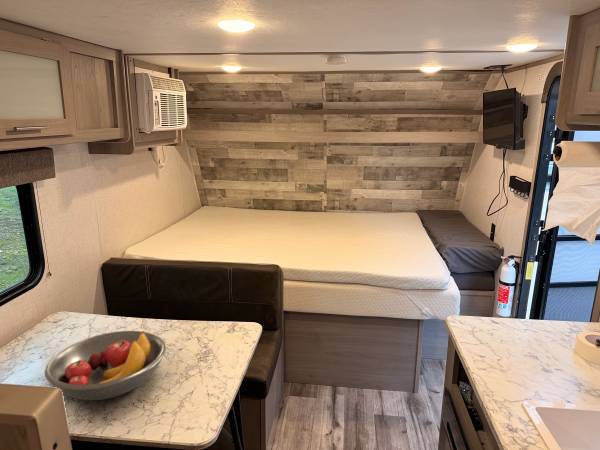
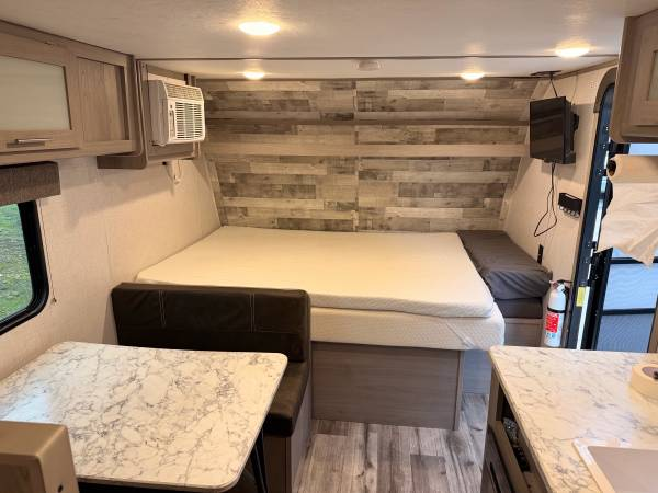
- fruit bowl [44,330,167,401]
